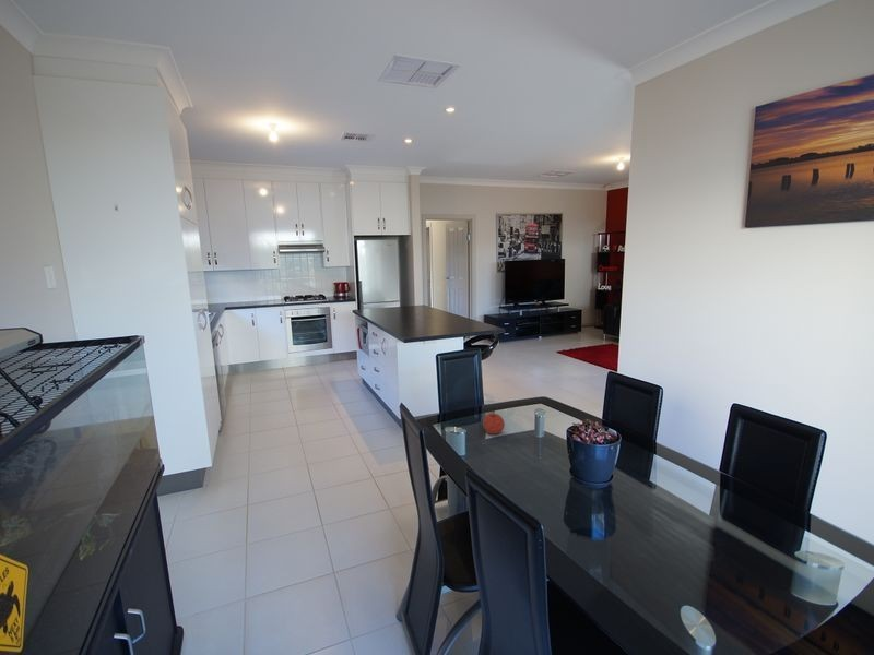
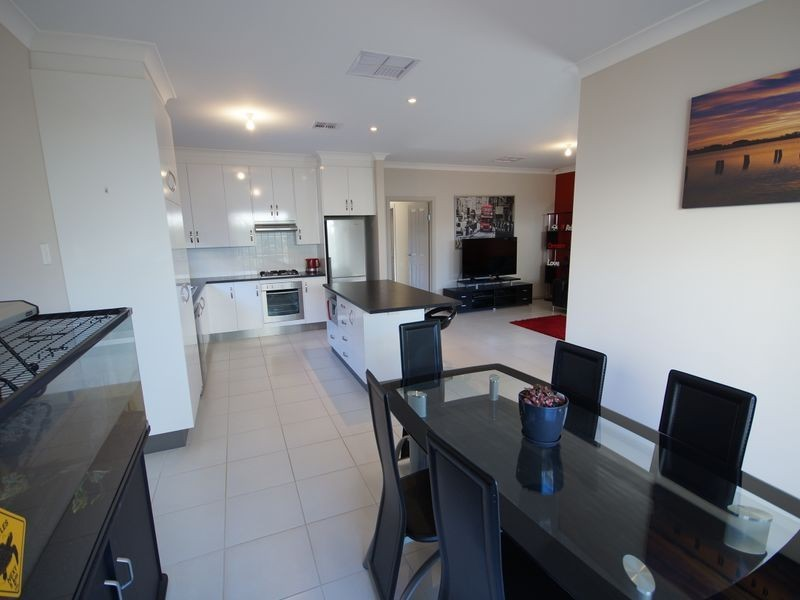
- fruit [482,412,506,436]
